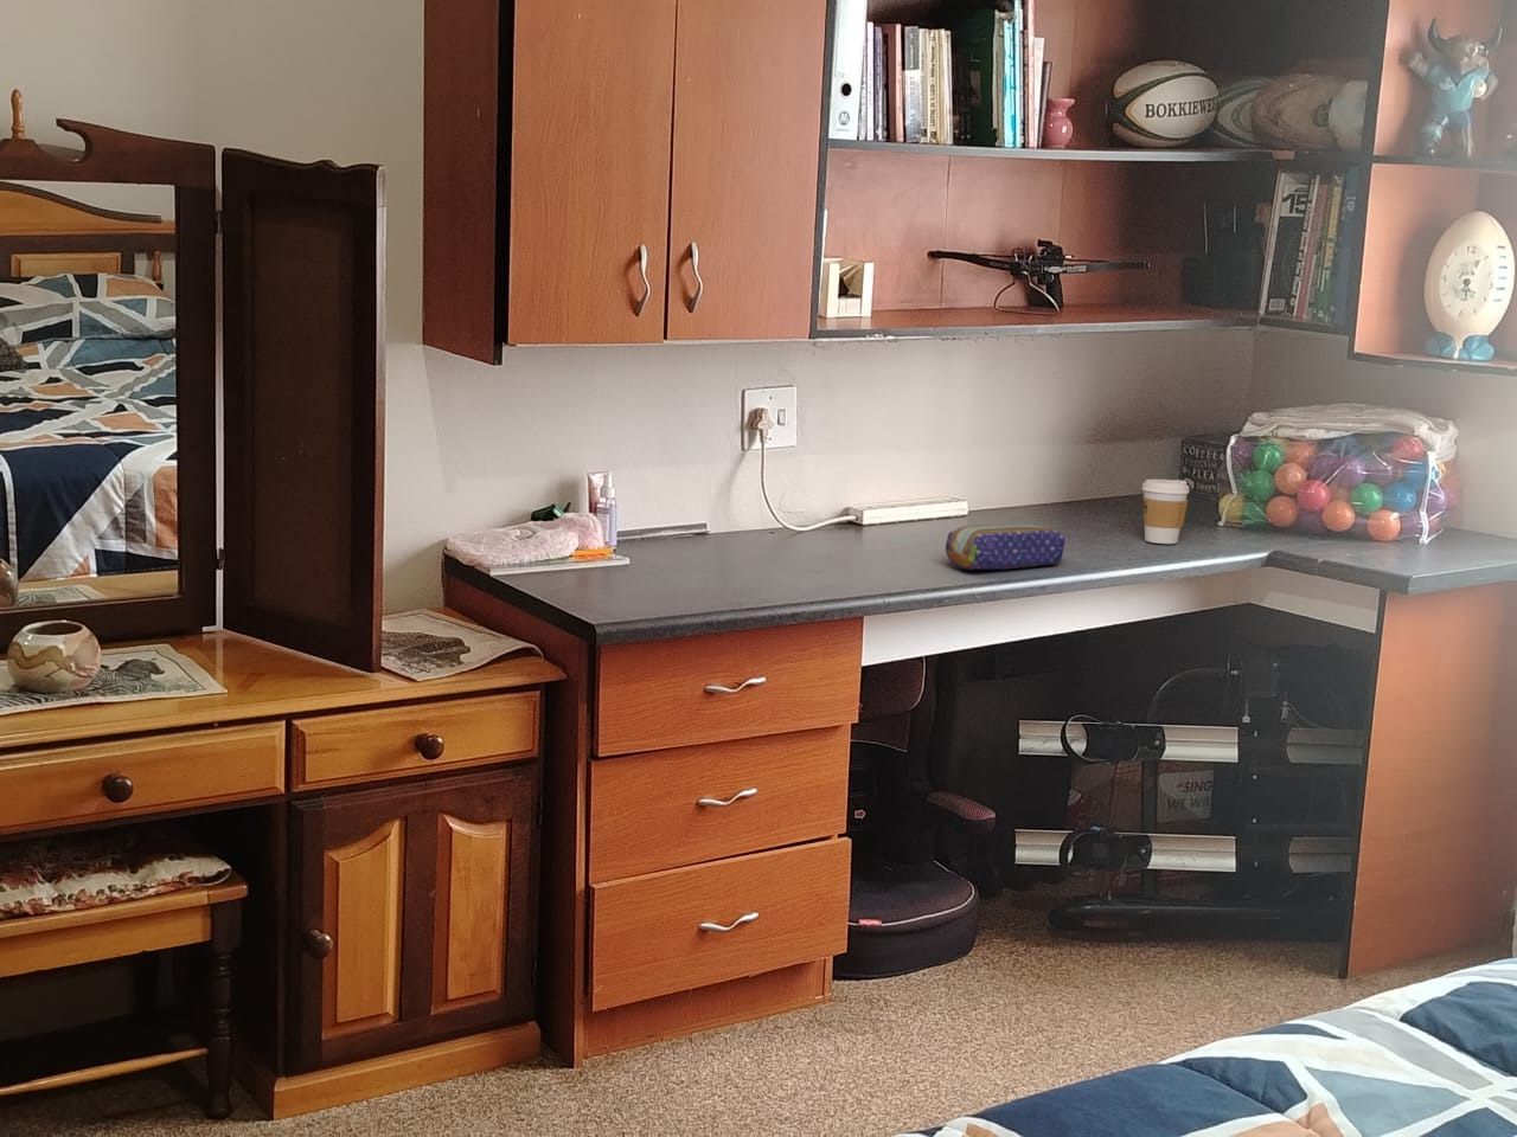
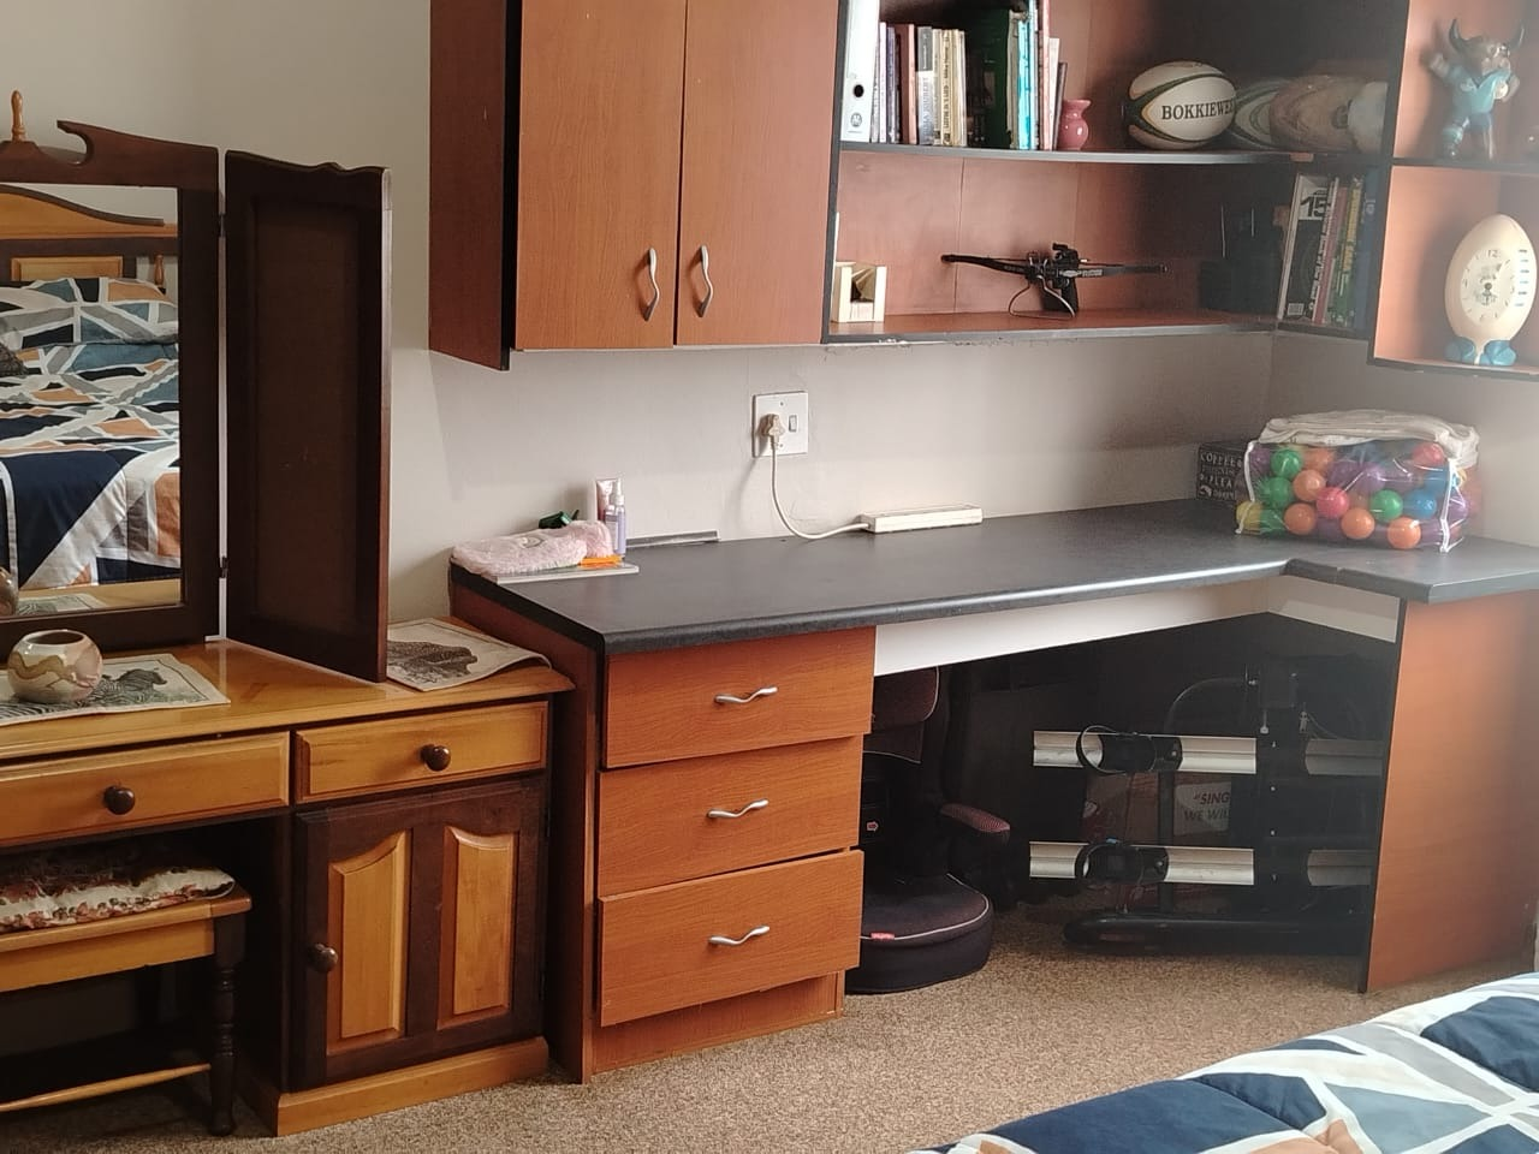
- coffee cup [1141,479,1190,545]
- pencil case [945,522,1067,571]
